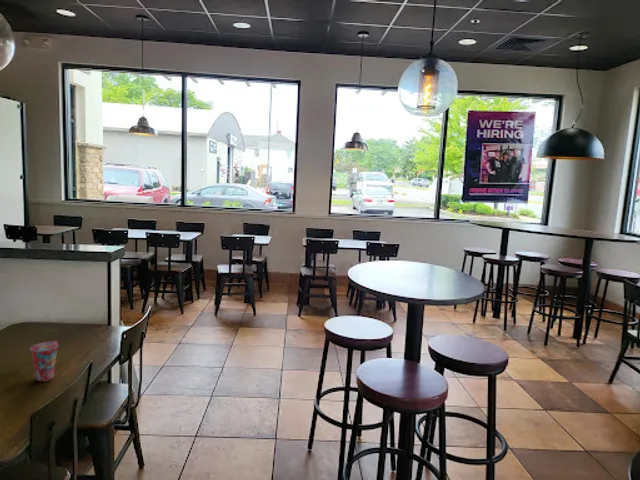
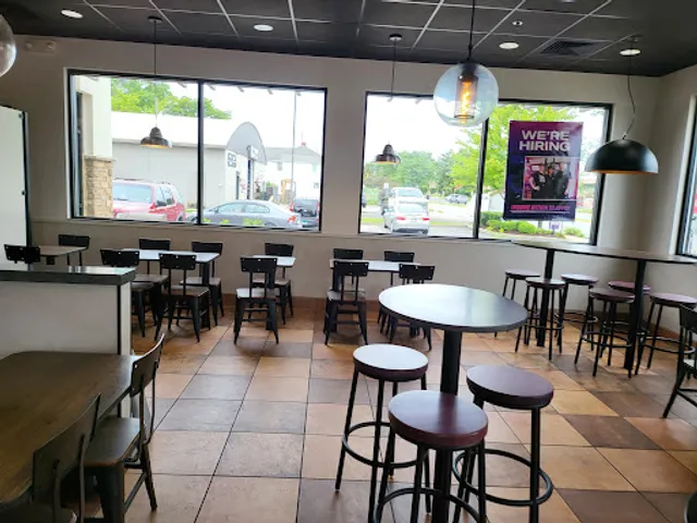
- cup [29,340,59,382]
